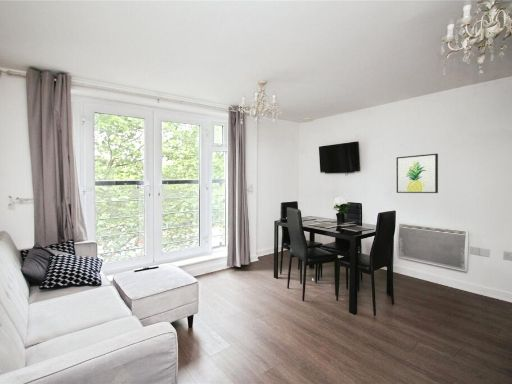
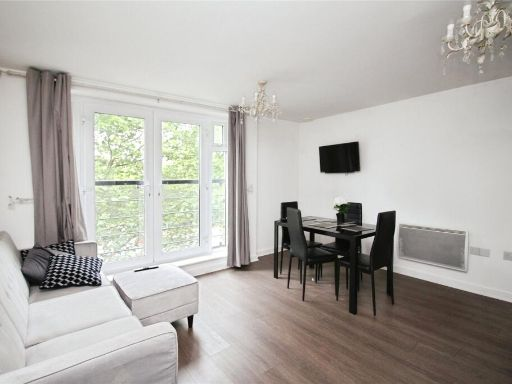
- wall art [396,153,439,194]
